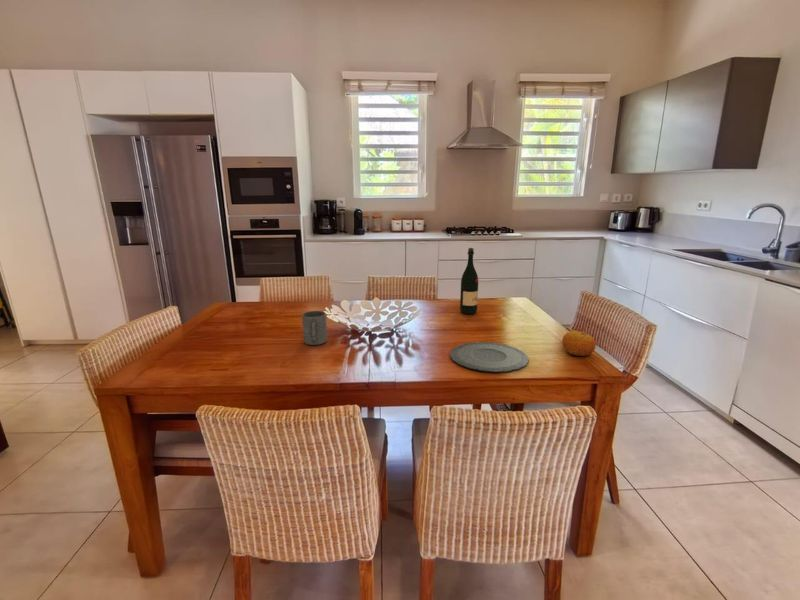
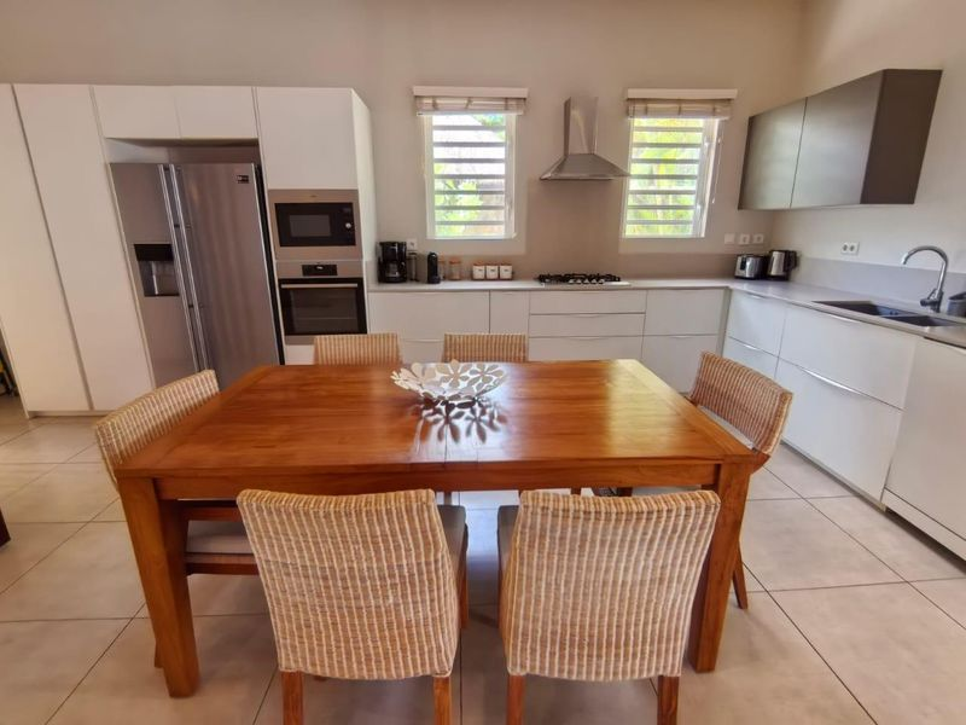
- mug [301,310,328,346]
- wine bottle [459,247,479,315]
- fruit [561,330,597,357]
- plate [449,341,530,373]
